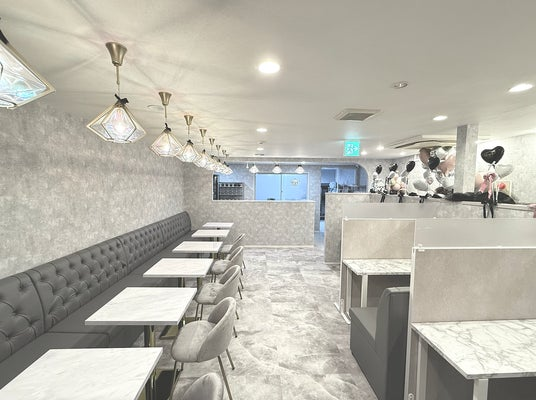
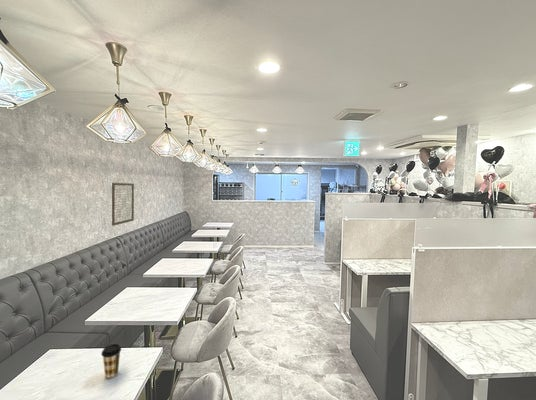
+ wall art [111,181,135,227]
+ coffee cup [100,343,122,379]
